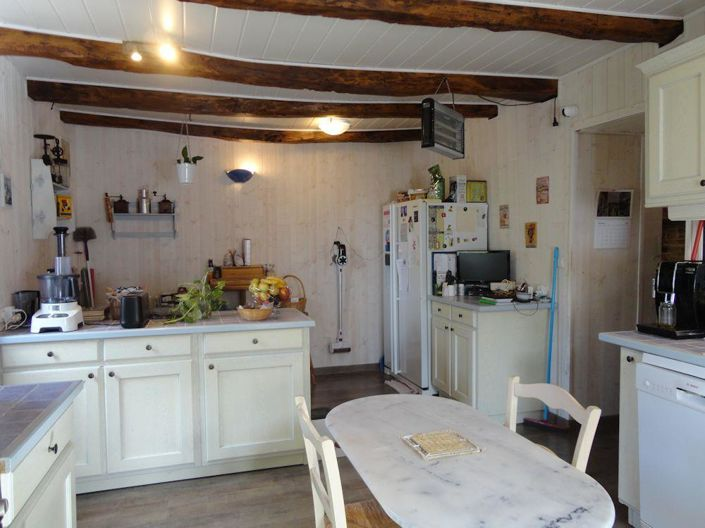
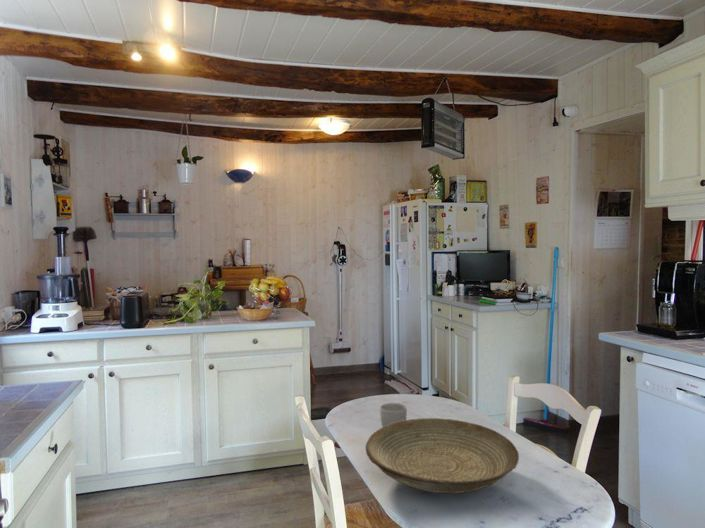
+ decorative bowl [365,417,520,494]
+ mug [379,402,408,428]
